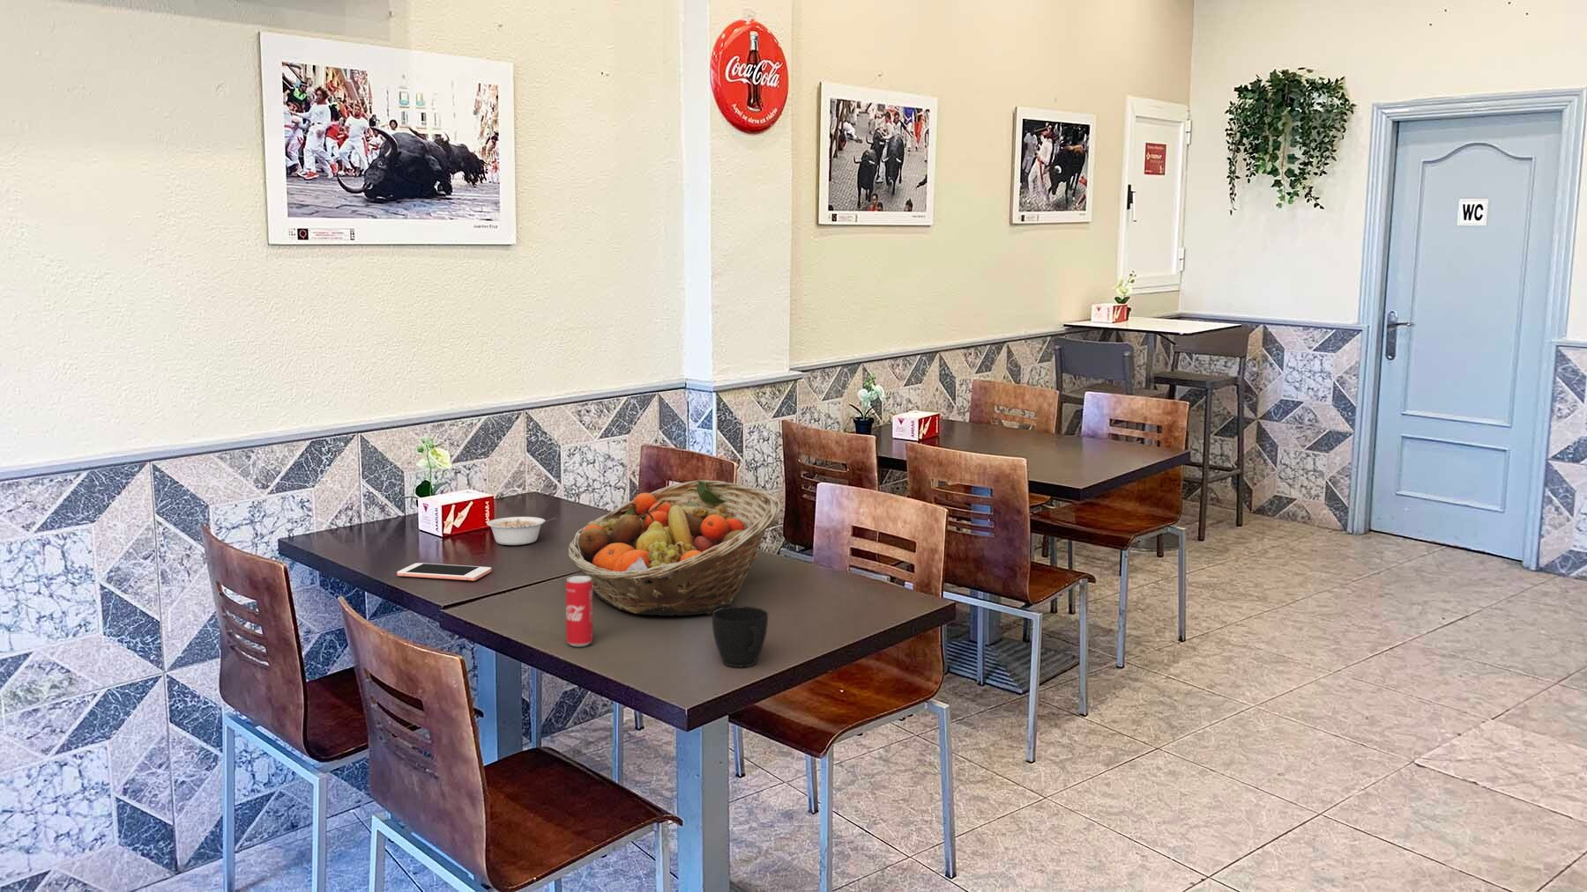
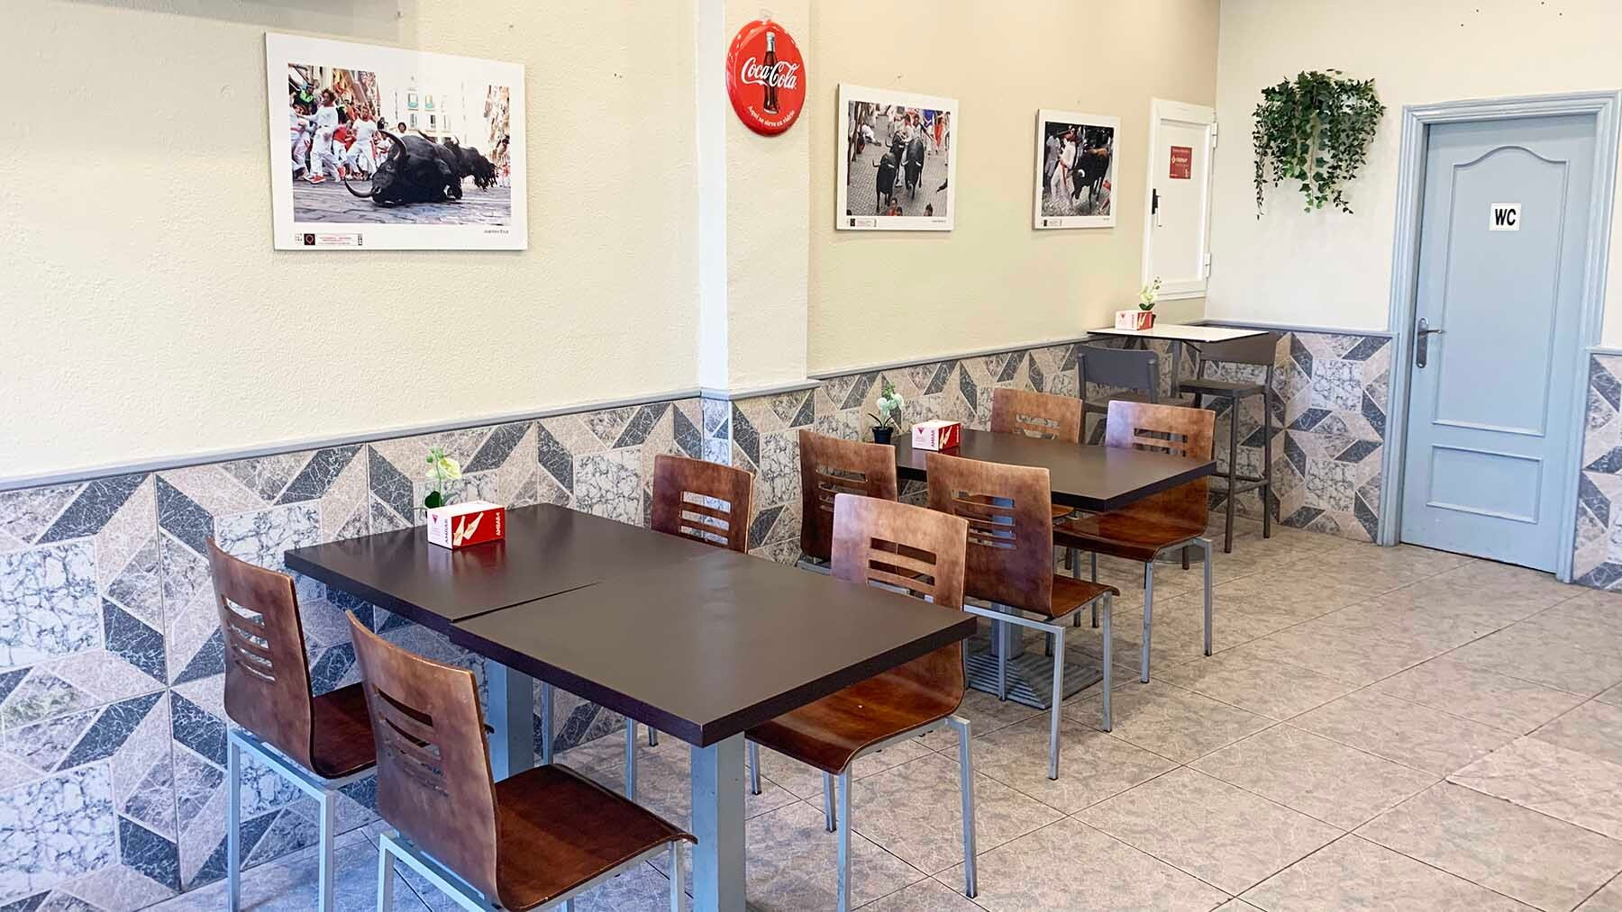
- cup [712,604,768,669]
- legume [486,516,556,546]
- fruit basket [567,479,782,616]
- beverage can [565,575,593,647]
- cell phone [396,562,492,582]
